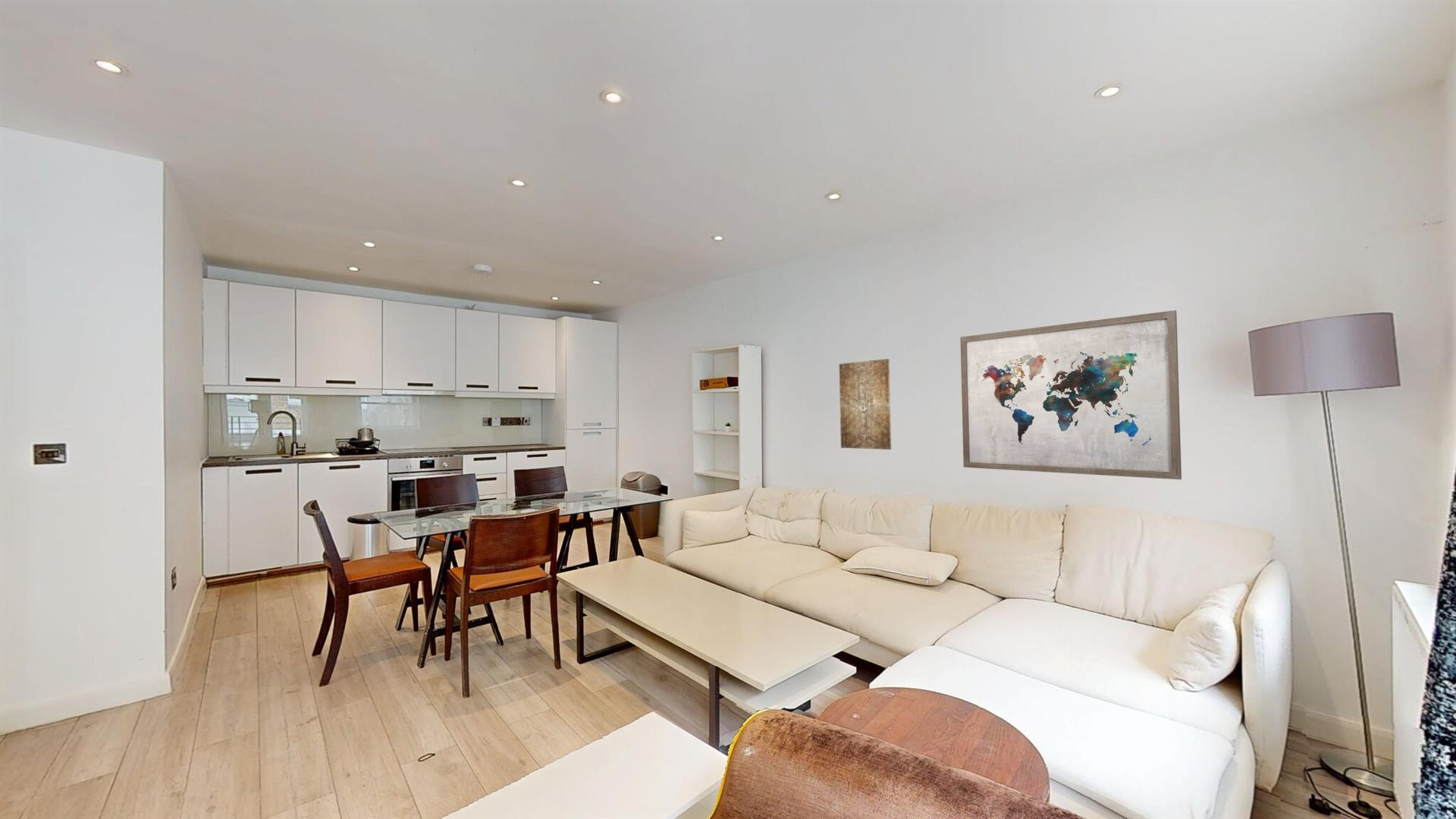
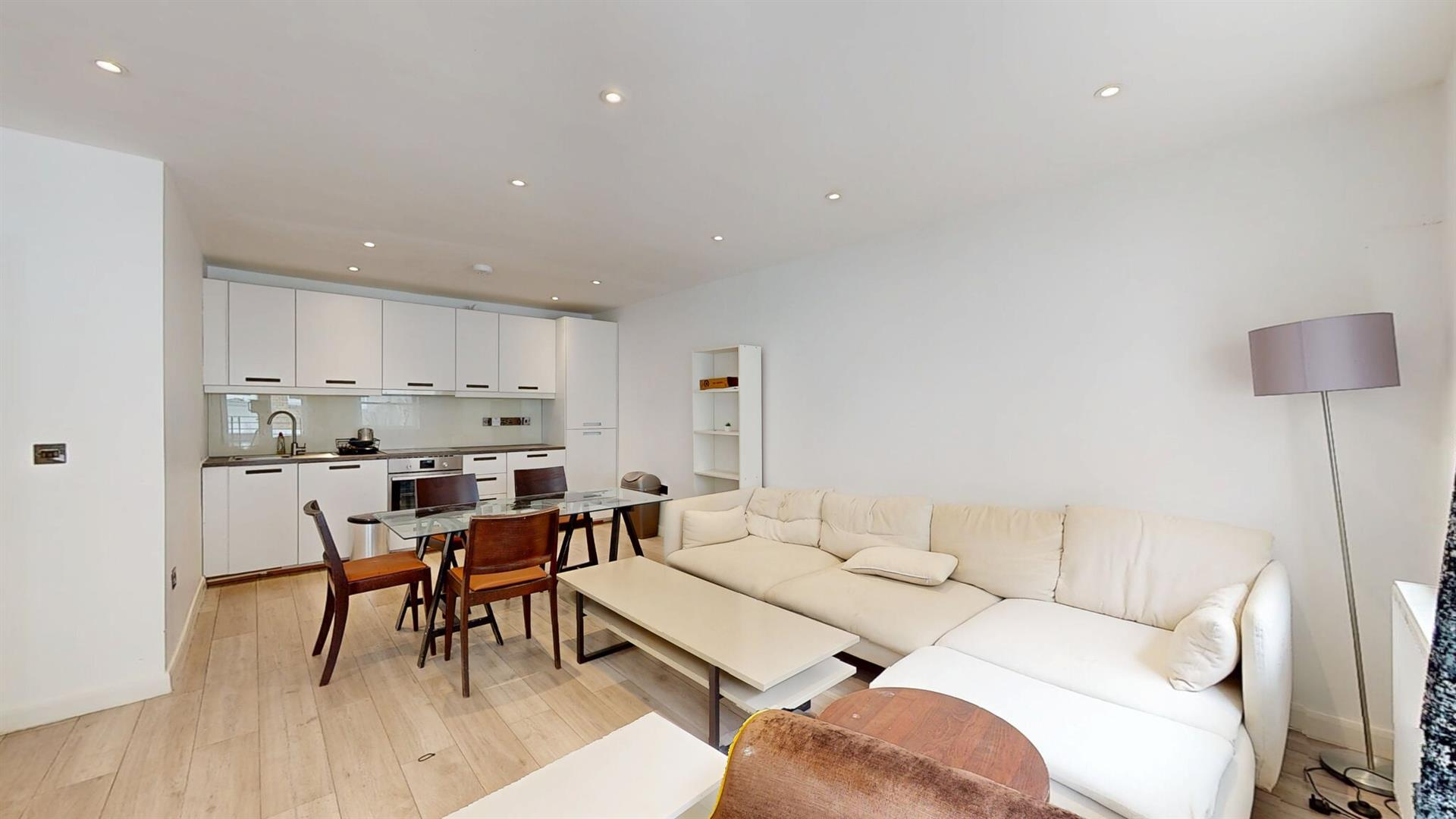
- wall art [839,358,892,450]
- wall art [959,309,1182,480]
